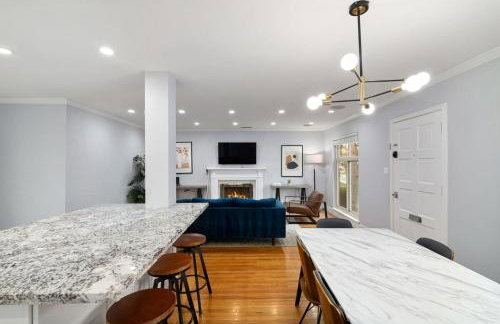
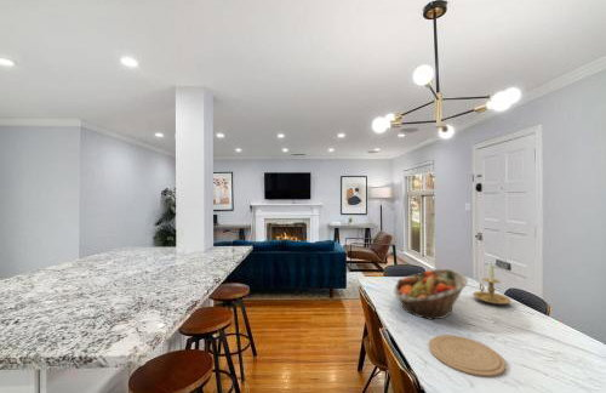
+ plate [428,334,507,378]
+ candle holder [471,262,513,306]
+ fruit basket [393,268,469,321]
